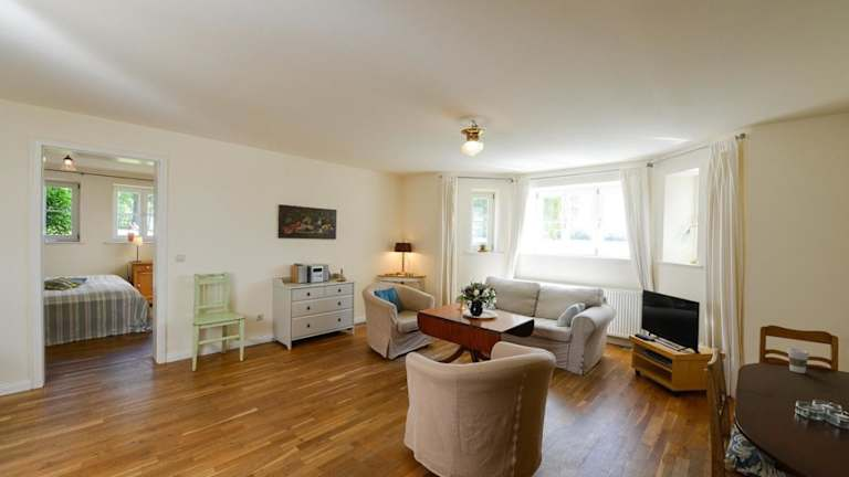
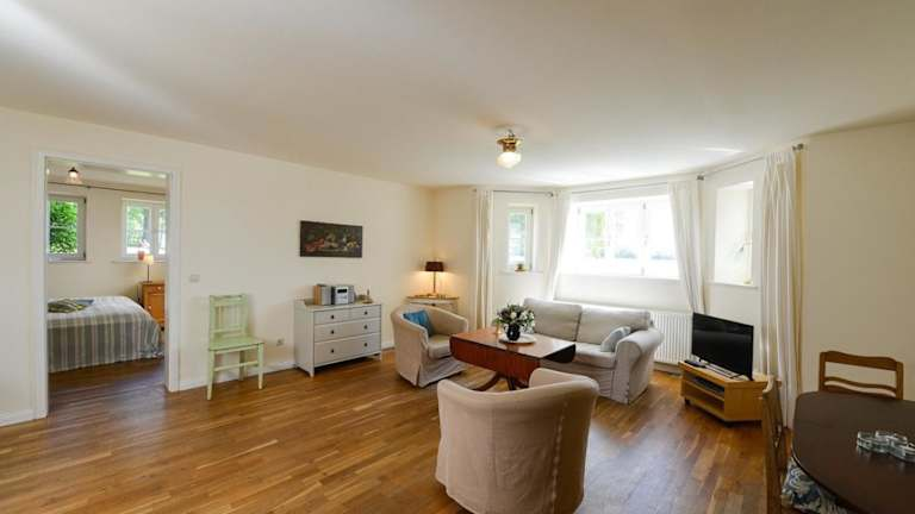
- coffee cup [786,348,810,374]
